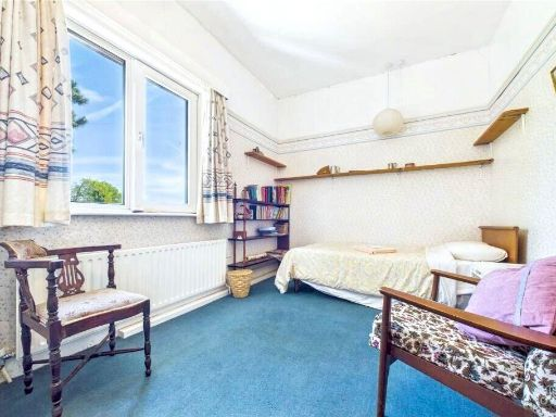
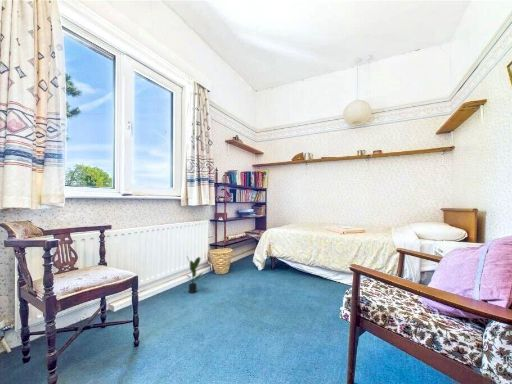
+ potted plant [184,256,203,294]
